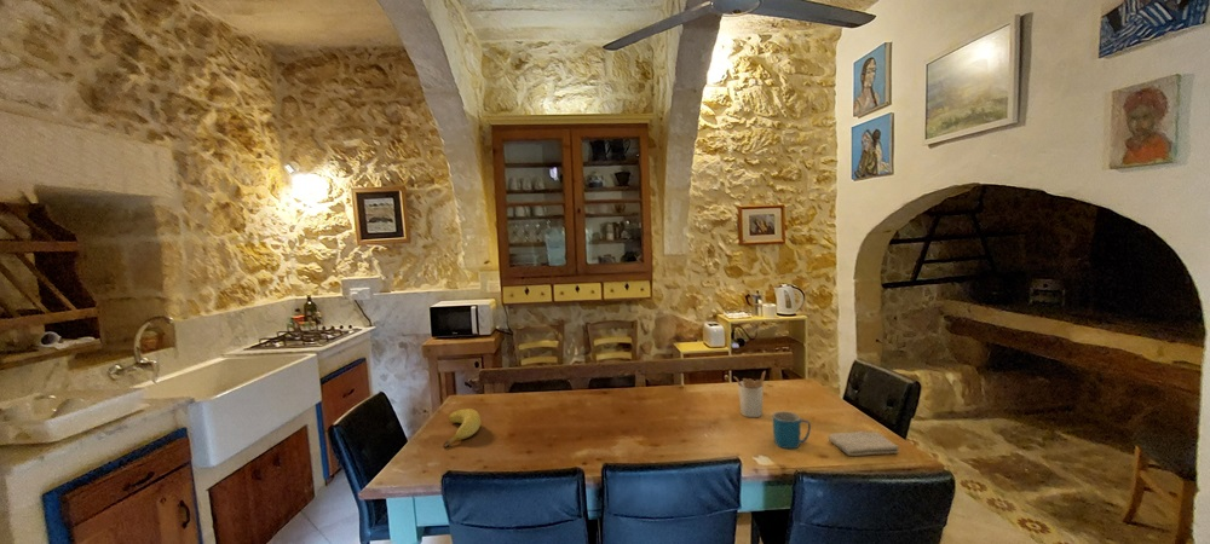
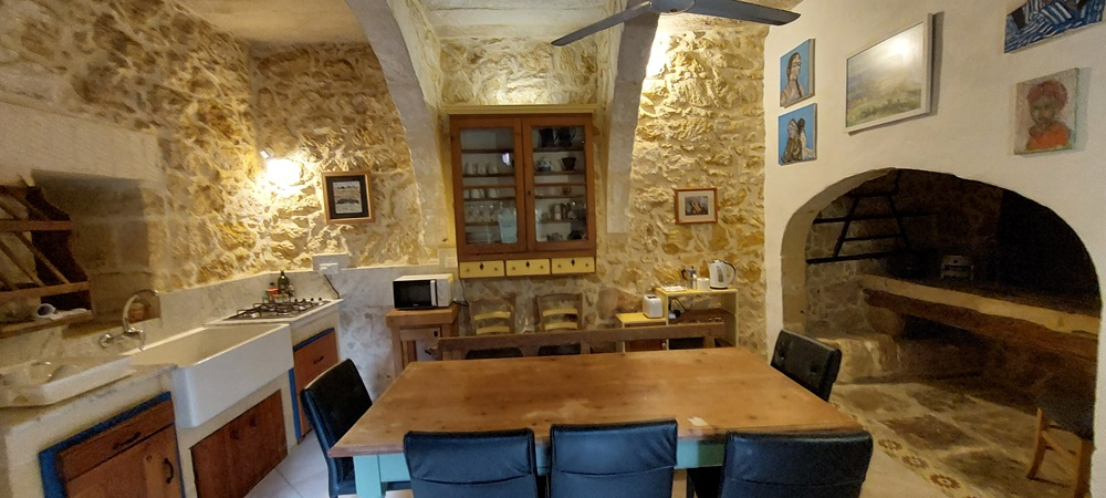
- mug [772,411,812,450]
- washcloth [826,430,900,457]
- utensil holder [733,370,767,418]
- banana [442,407,482,448]
